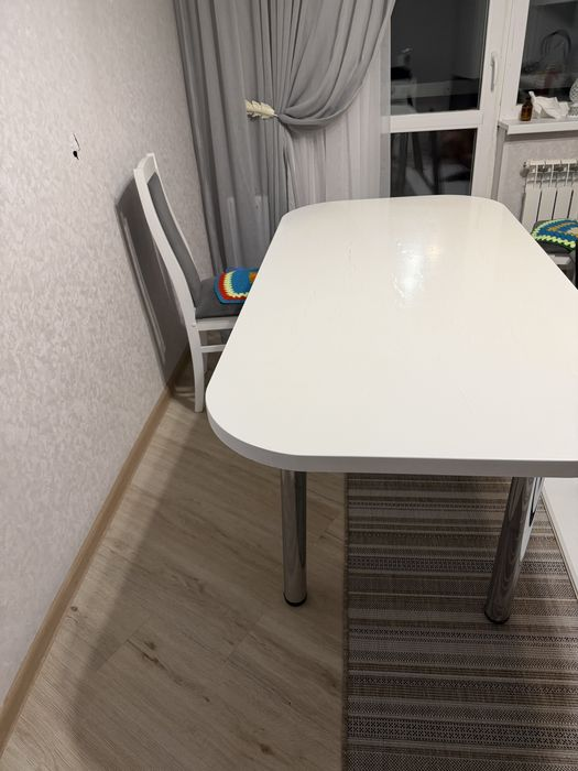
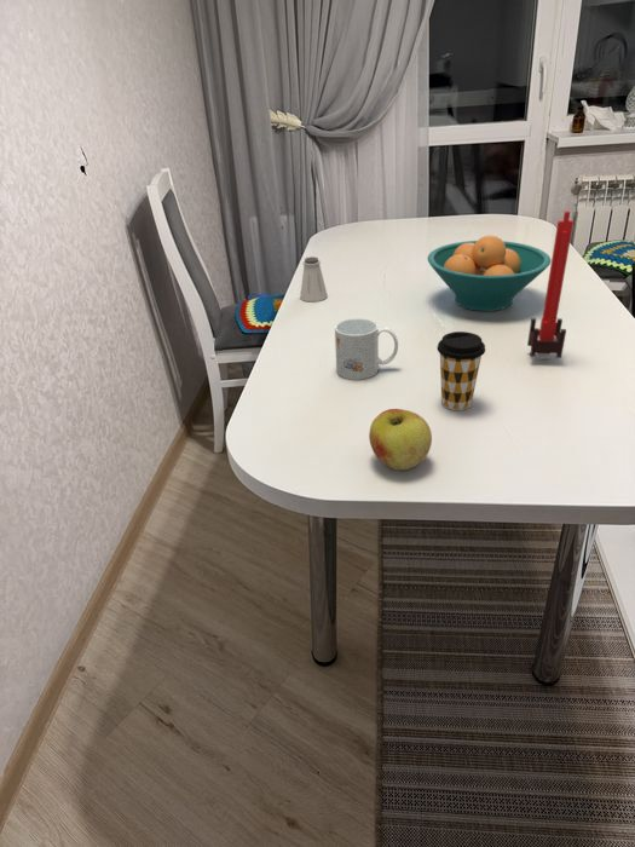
+ mug [334,317,399,381]
+ fruit bowl [427,234,552,312]
+ candle [526,209,575,361]
+ coffee cup [435,330,486,411]
+ saltshaker [299,255,329,302]
+ apple [368,408,433,471]
